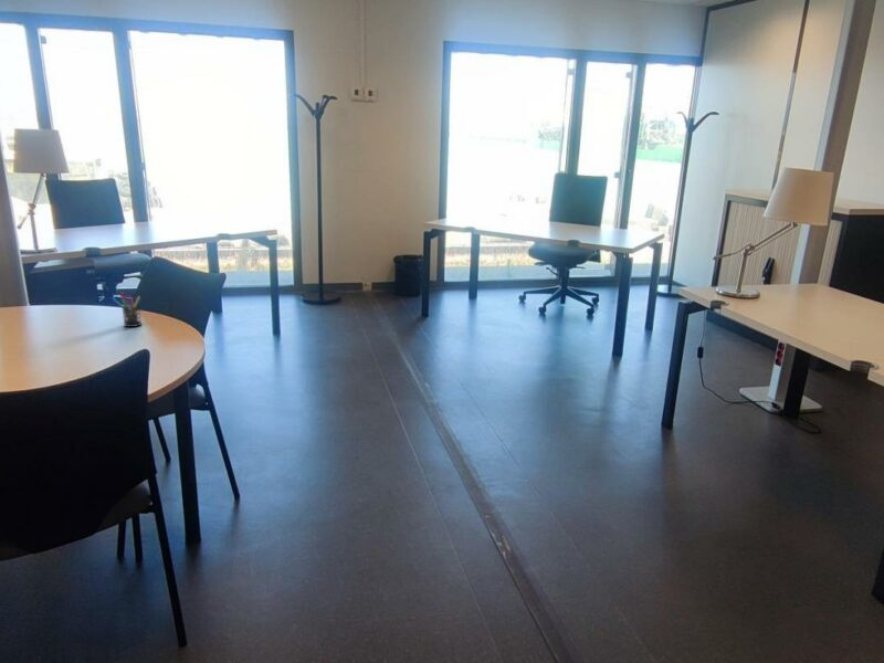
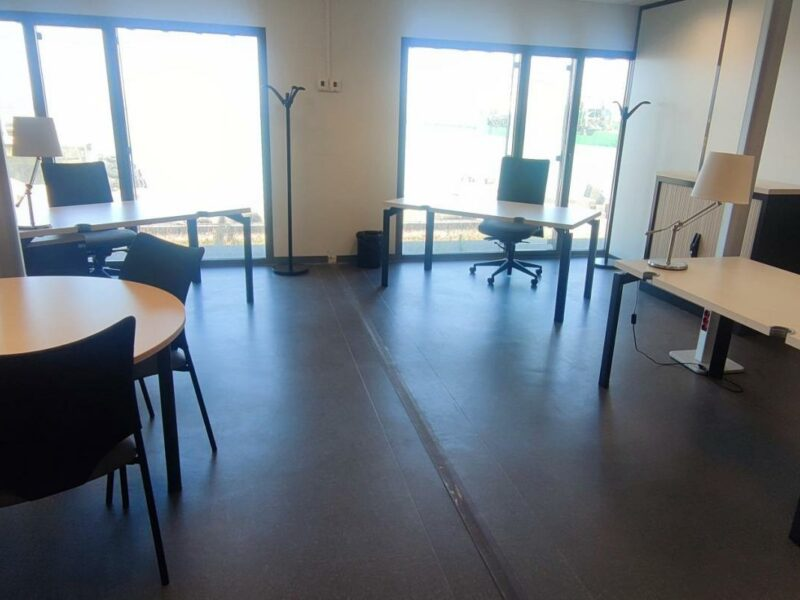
- pen holder [119,291,143,328]
